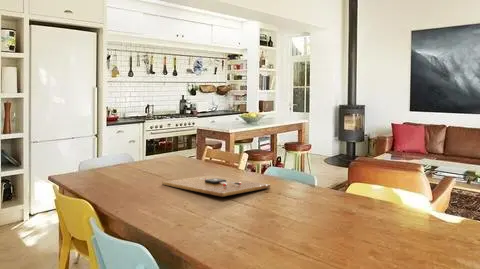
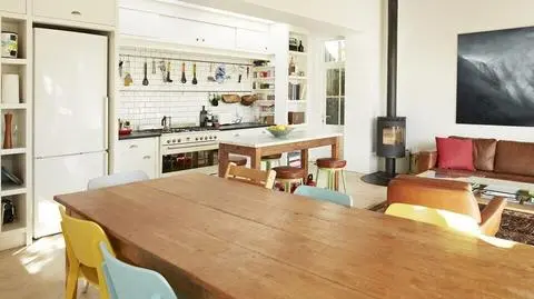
- cutting board [161,175,271,198]
